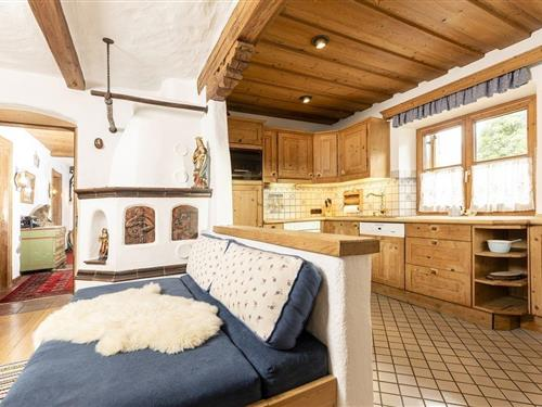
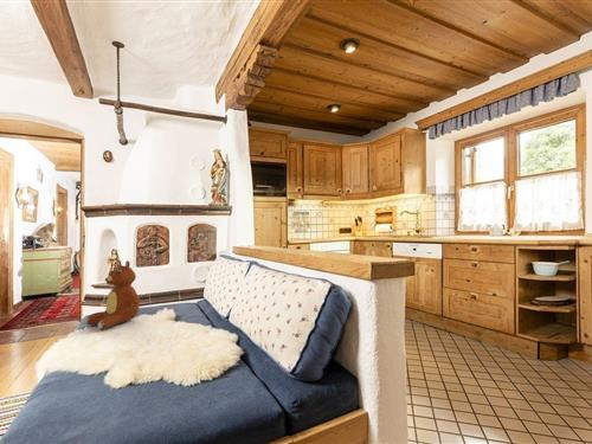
+ teddy bear [84,258,141,330]
